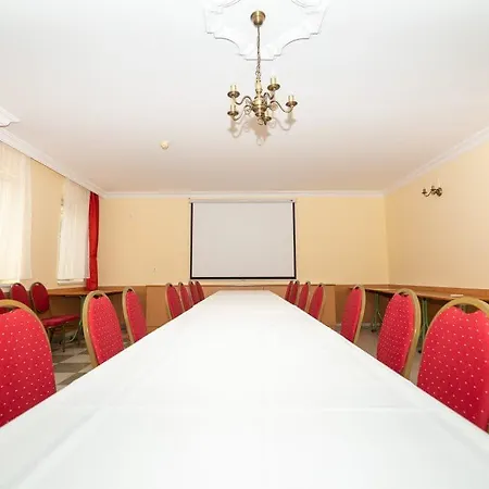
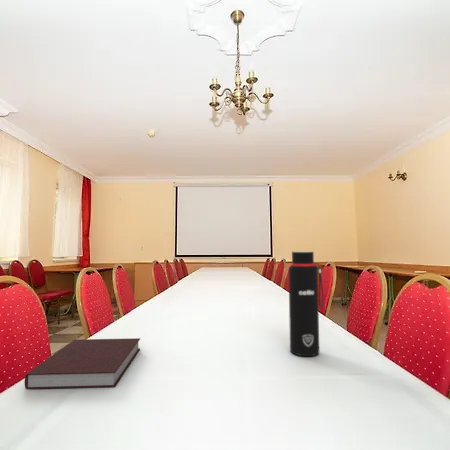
+ notebook [24,337,141,390]
+ water bottle [288,250,325,357]
